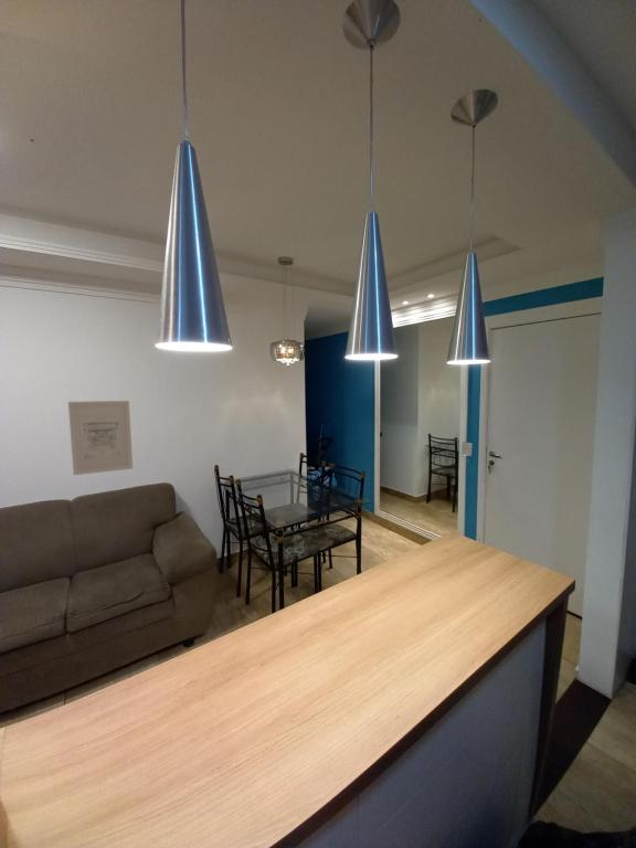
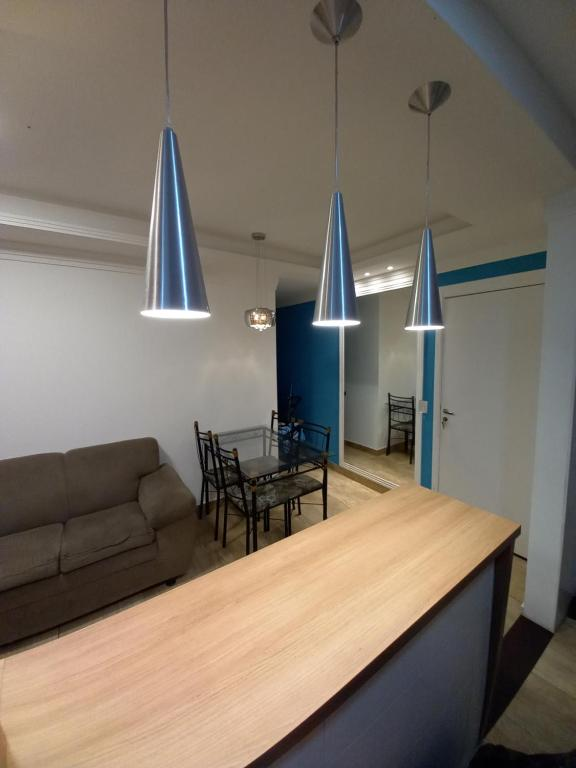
- wall art [67,400,134,476]
